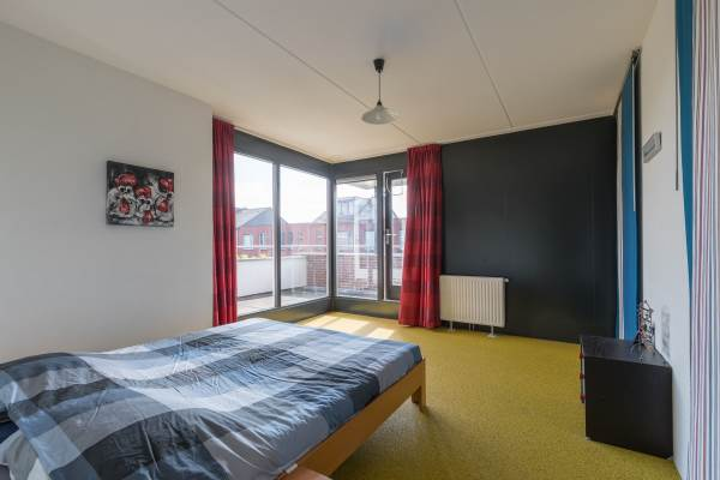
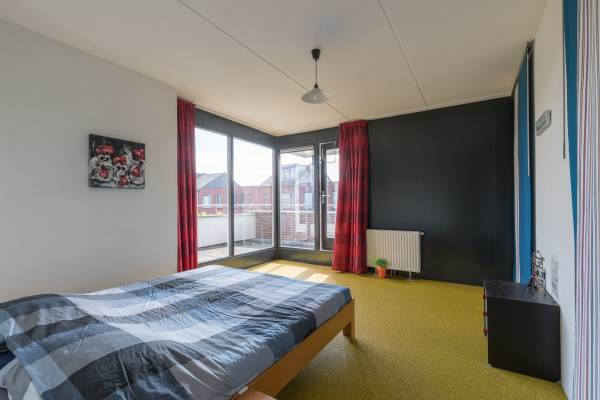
+ potted plant [371,257,392,279]
